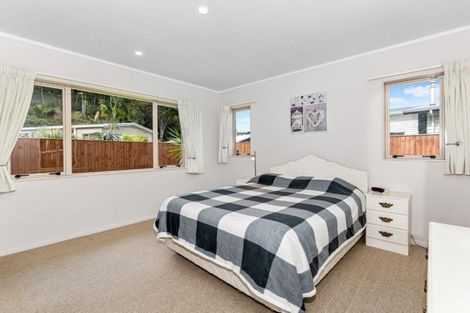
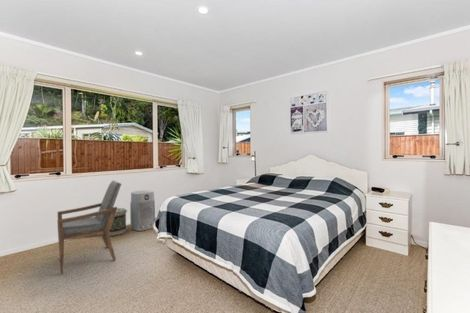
+ basket [109,207,128,237]
+ armchair [56,179,122,275]
+ air purifier [129,189,156,232]
